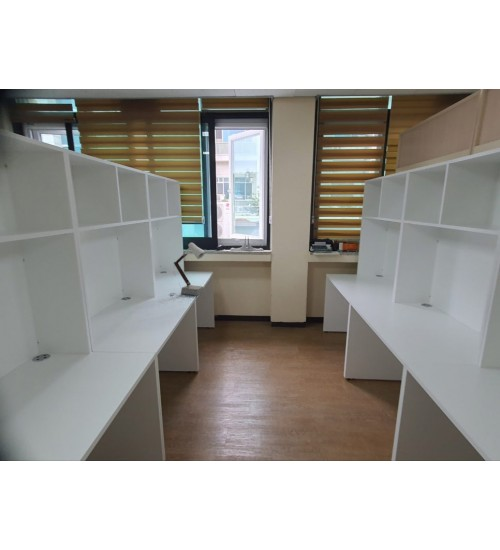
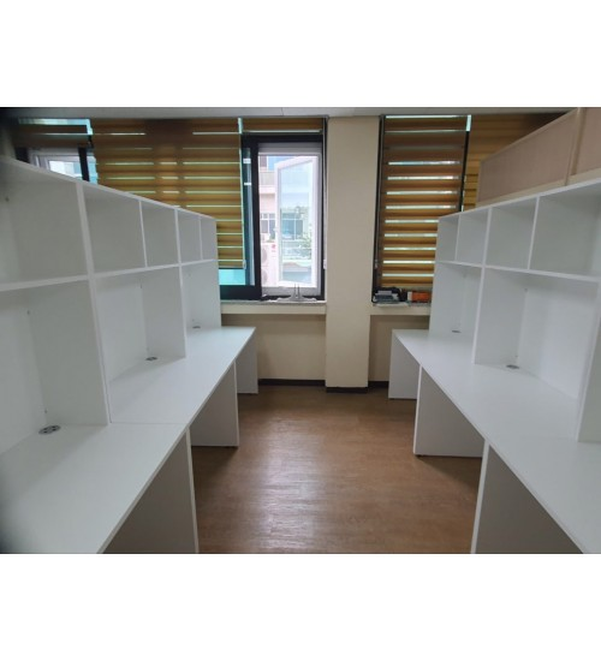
- desk lamp [169,240,206,297]
